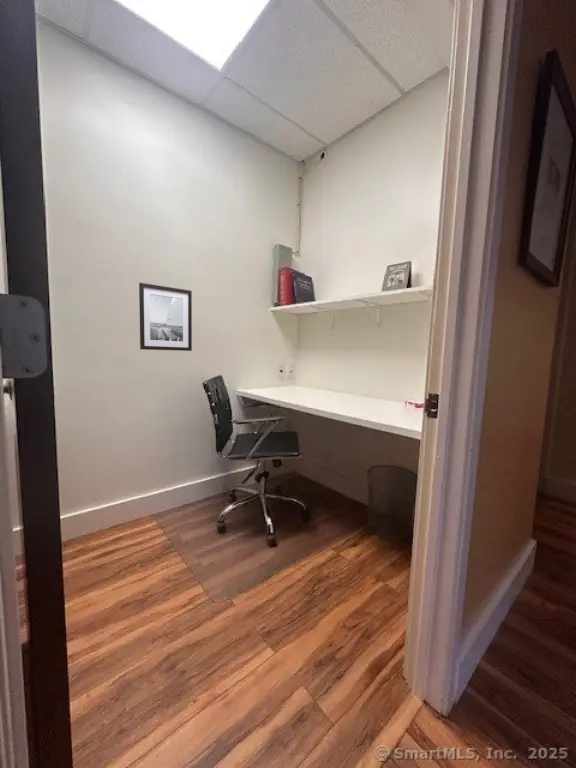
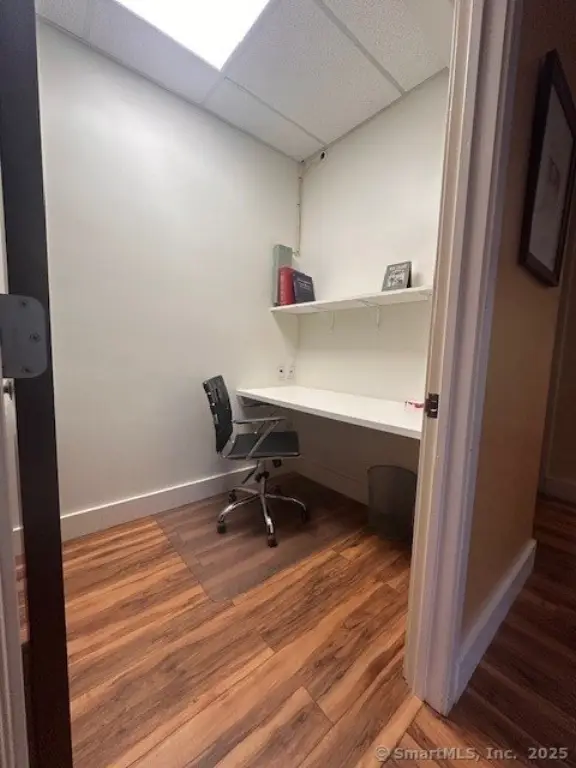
- wall art [138,282,193,352]
